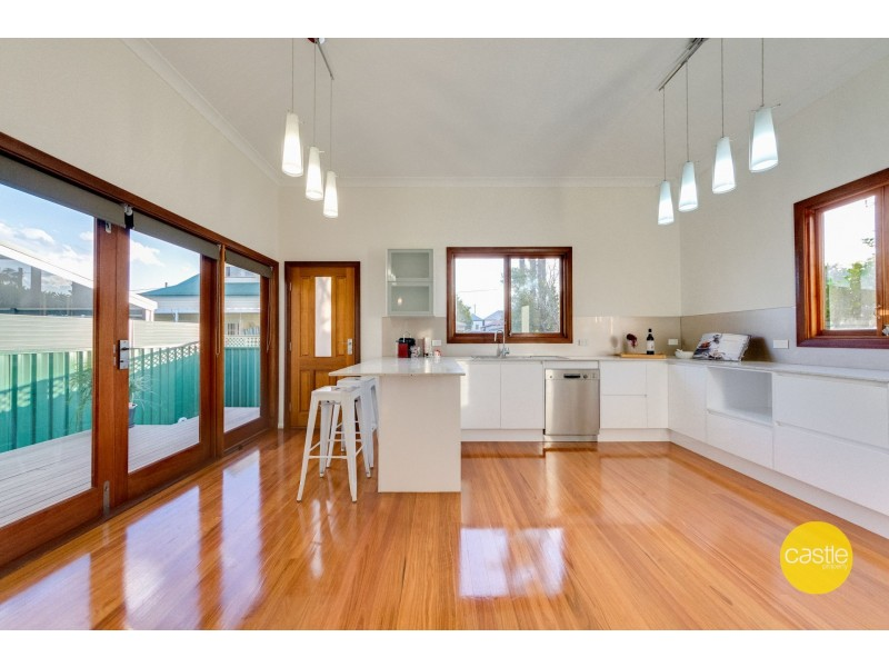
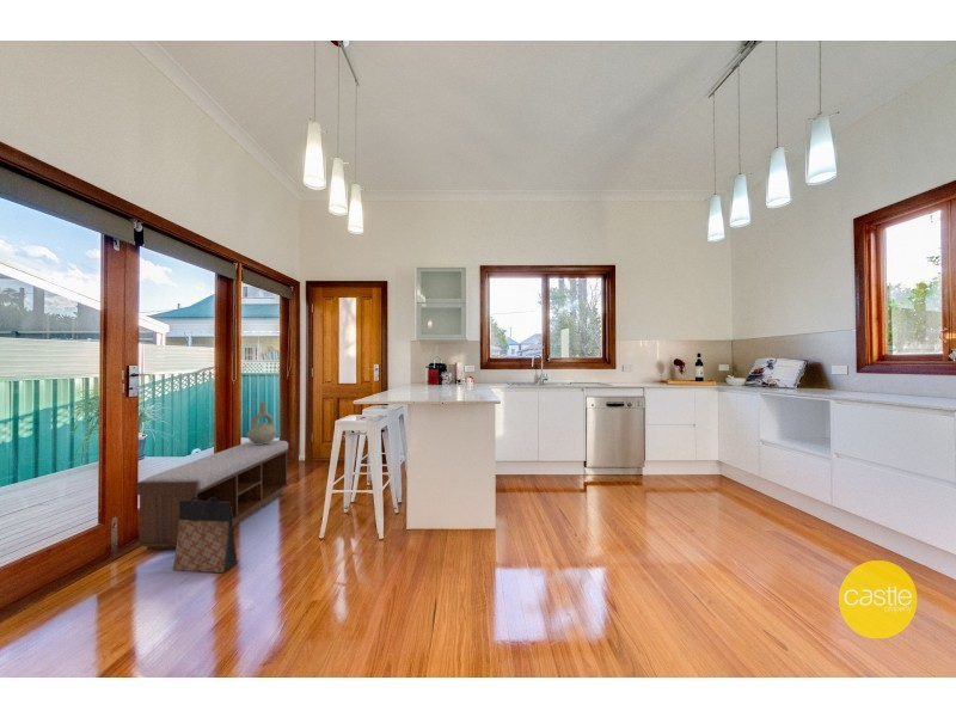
+ decorative vase [246,400,278,445]
+ bag [172,497,239,574]
+ bench [136,440,289,551]
